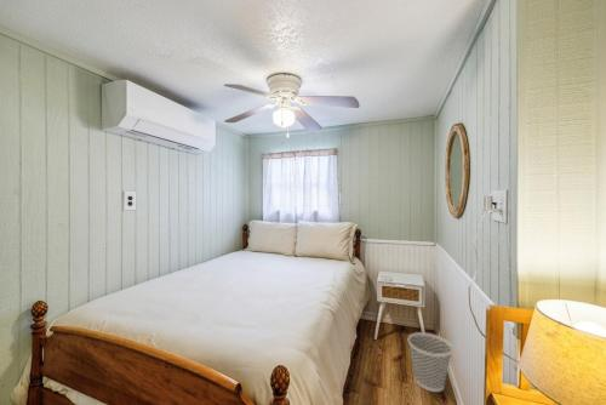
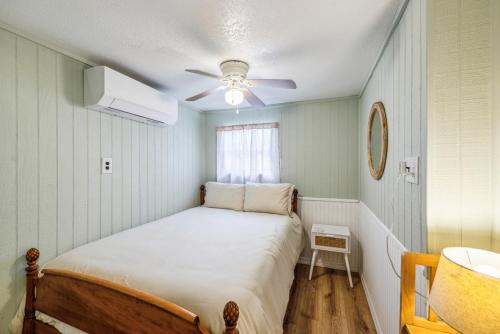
- wastebasket [407,331,454,393]
